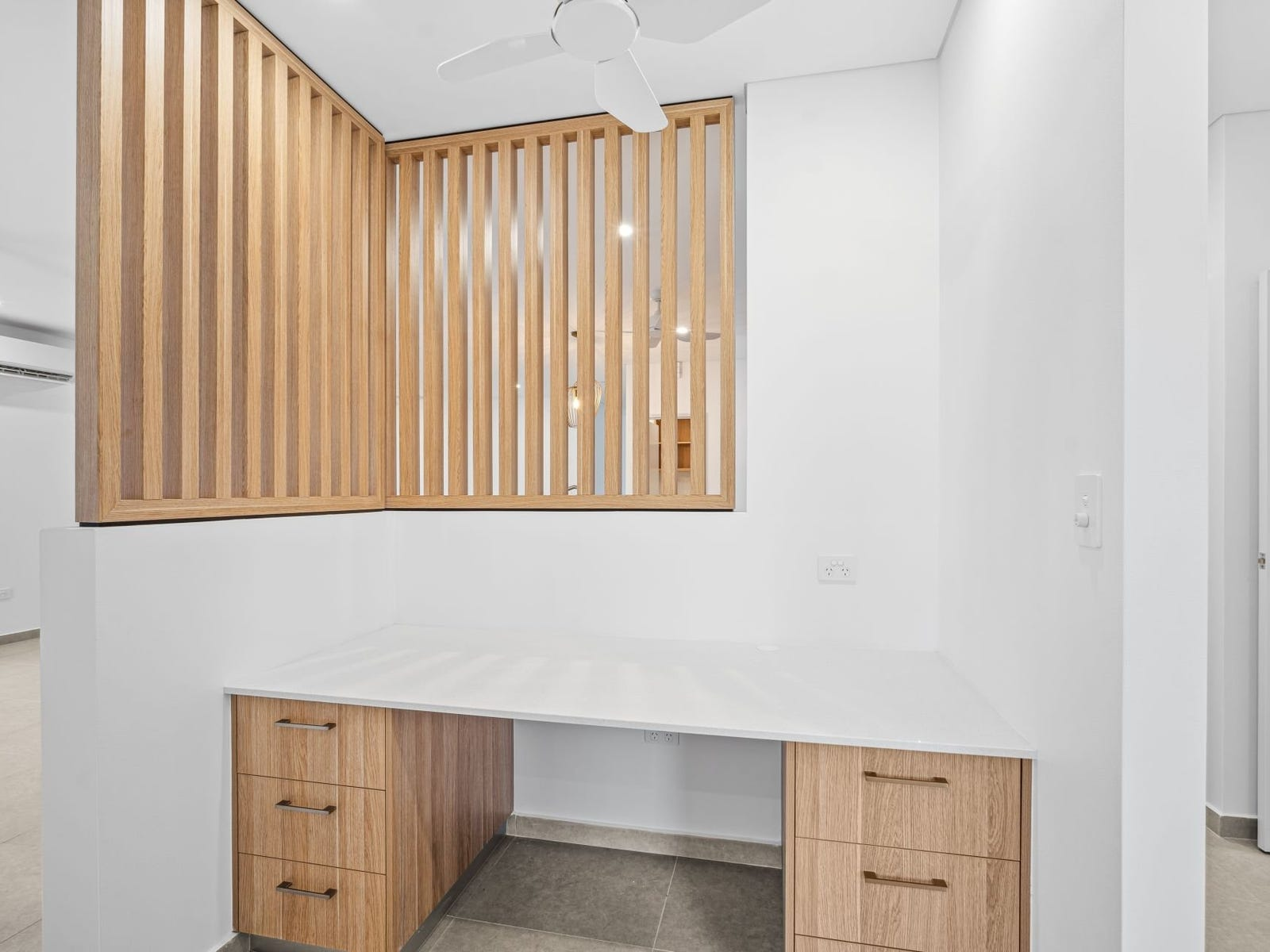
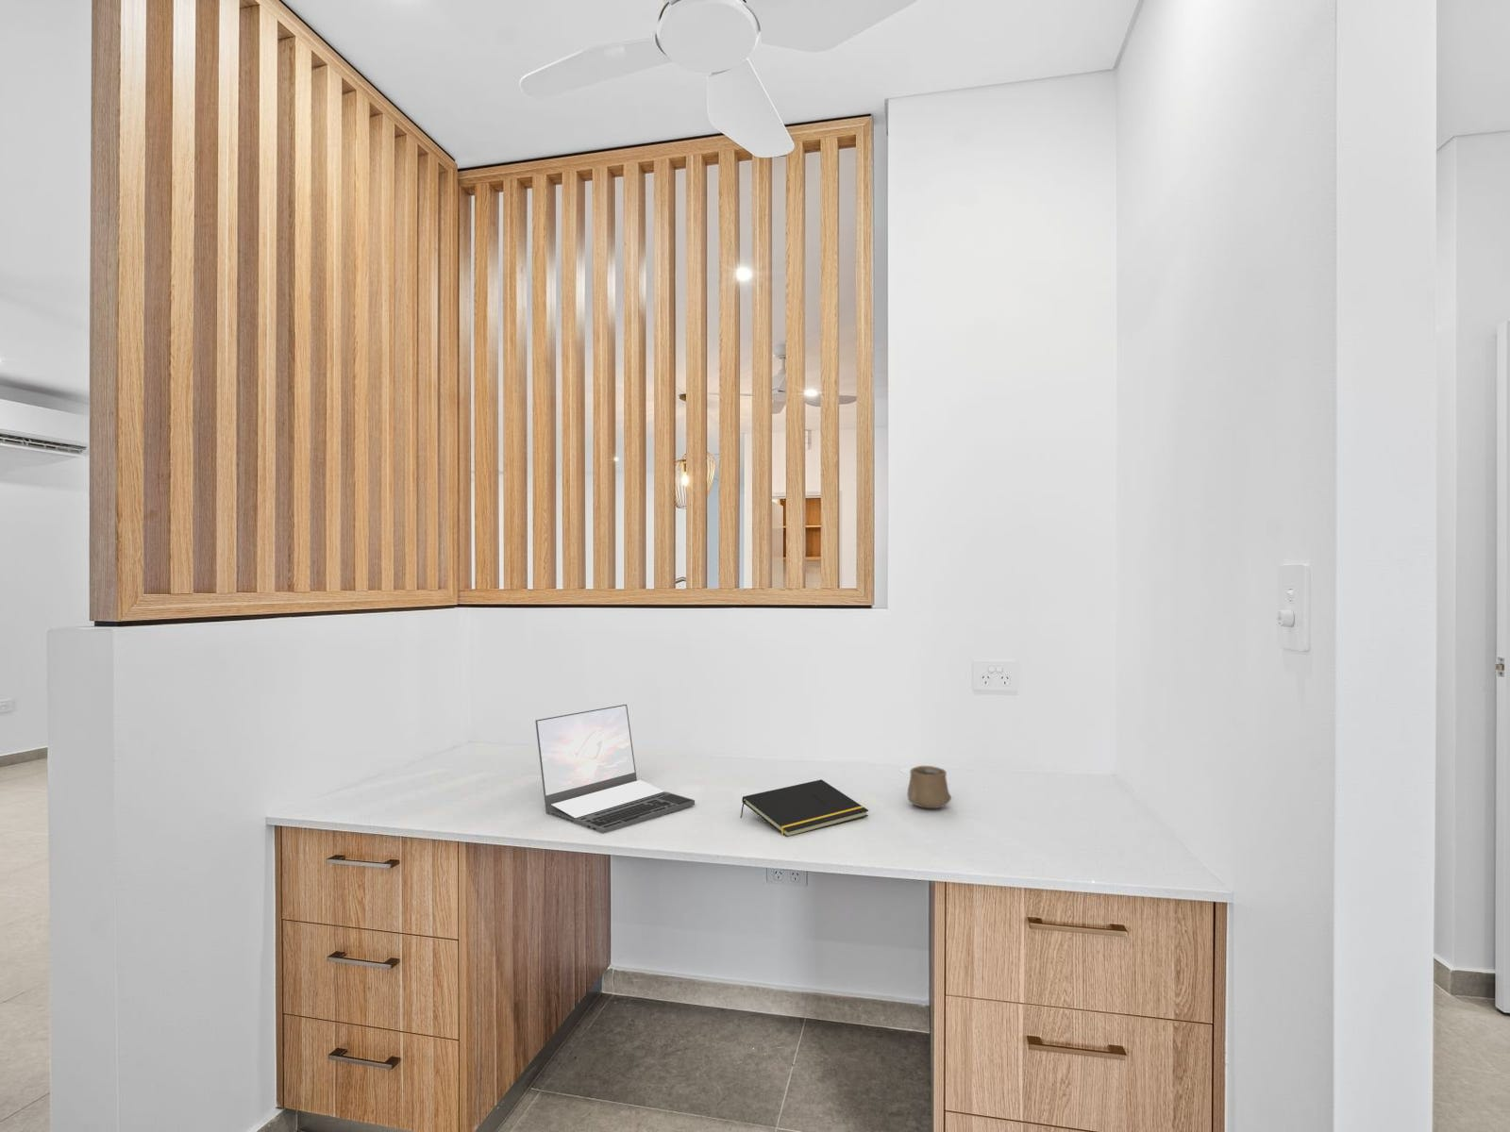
+ notepad [740,779,869,837]
+ laptop [534,704,696,835]
+ cup [907,765,952,810]
